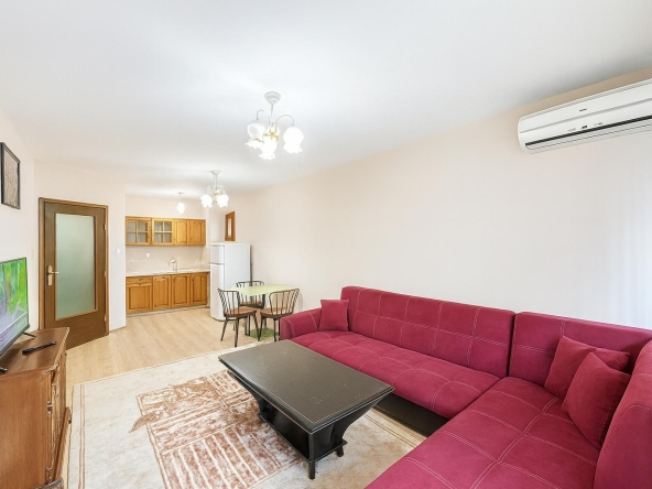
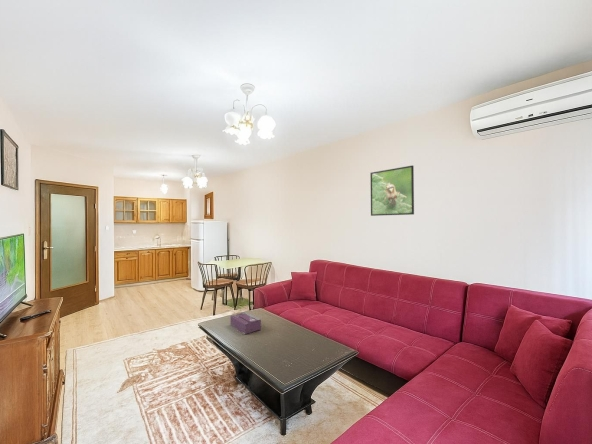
+ tissue box [230,311,262,335]
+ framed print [369,165,415,217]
